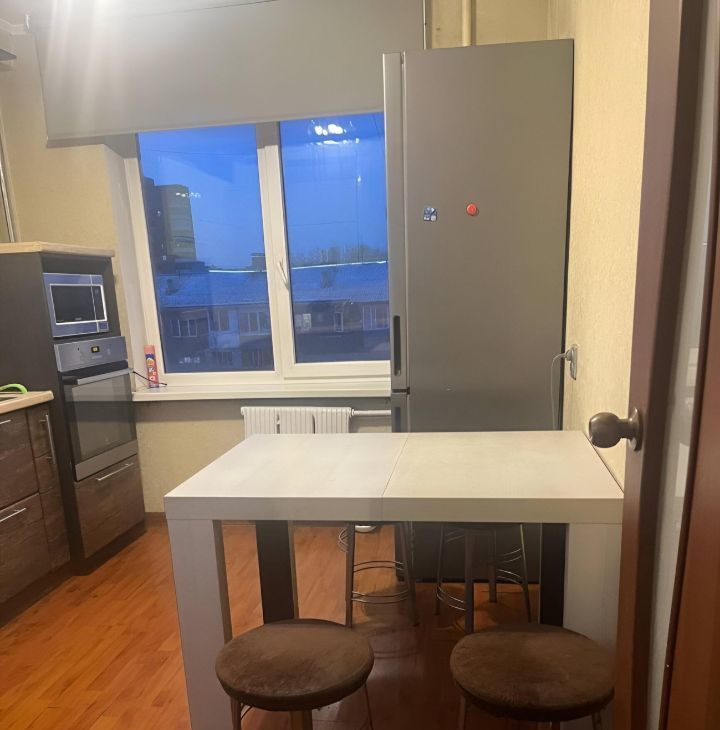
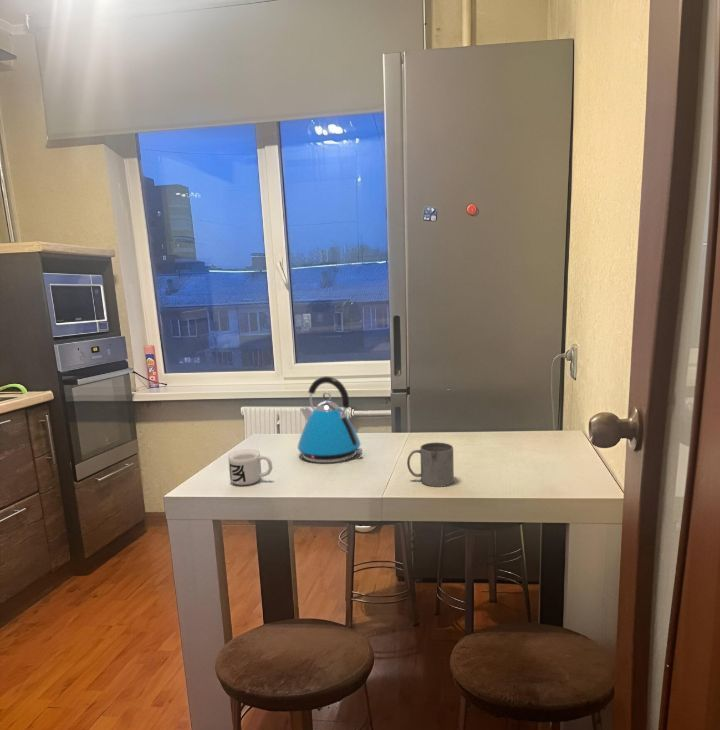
+ kettle [297,375,363,464]
+ mug [227,449,274,486]
+ mug [406,441,455,488]
